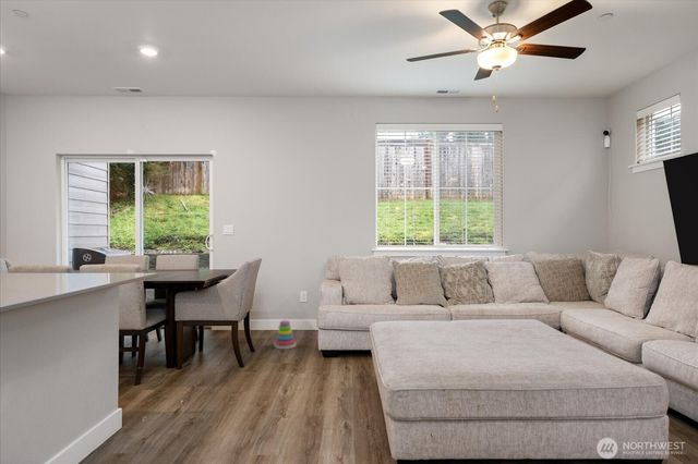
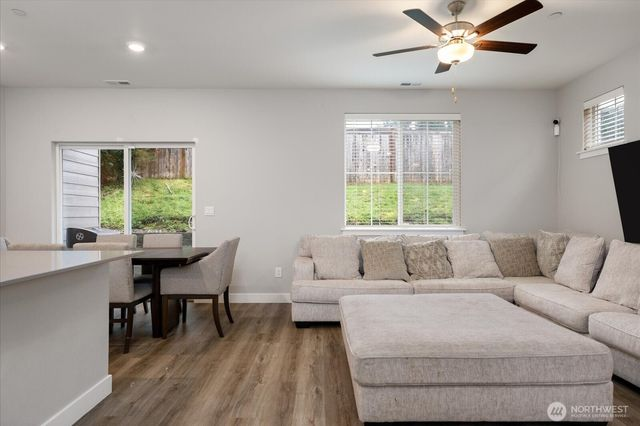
- stacking toy [274,319,297,350]
